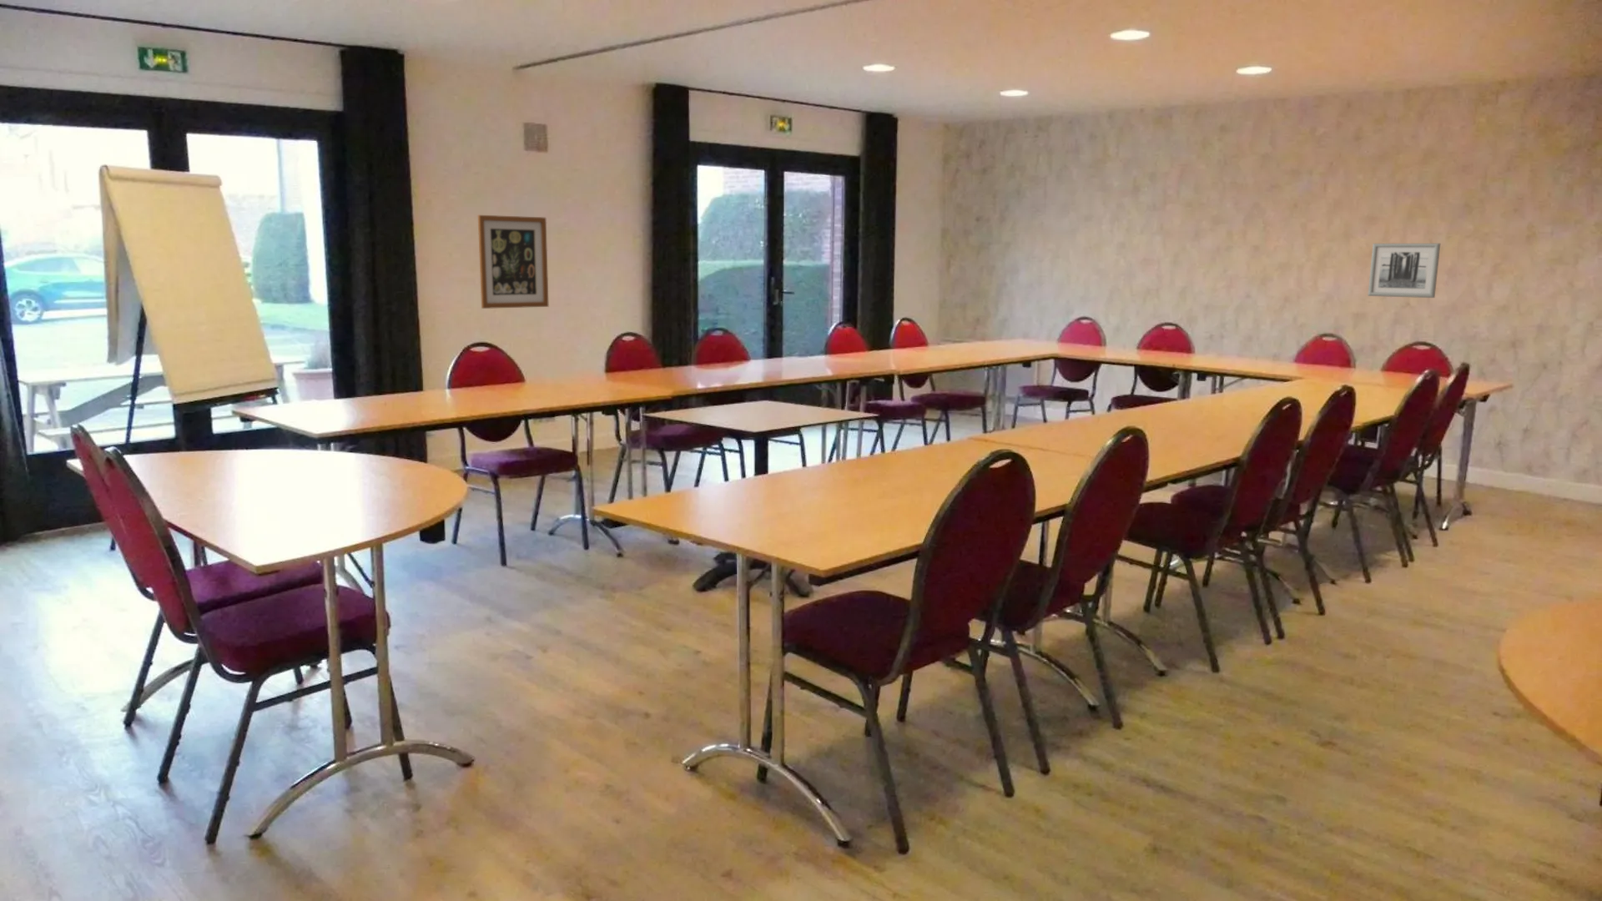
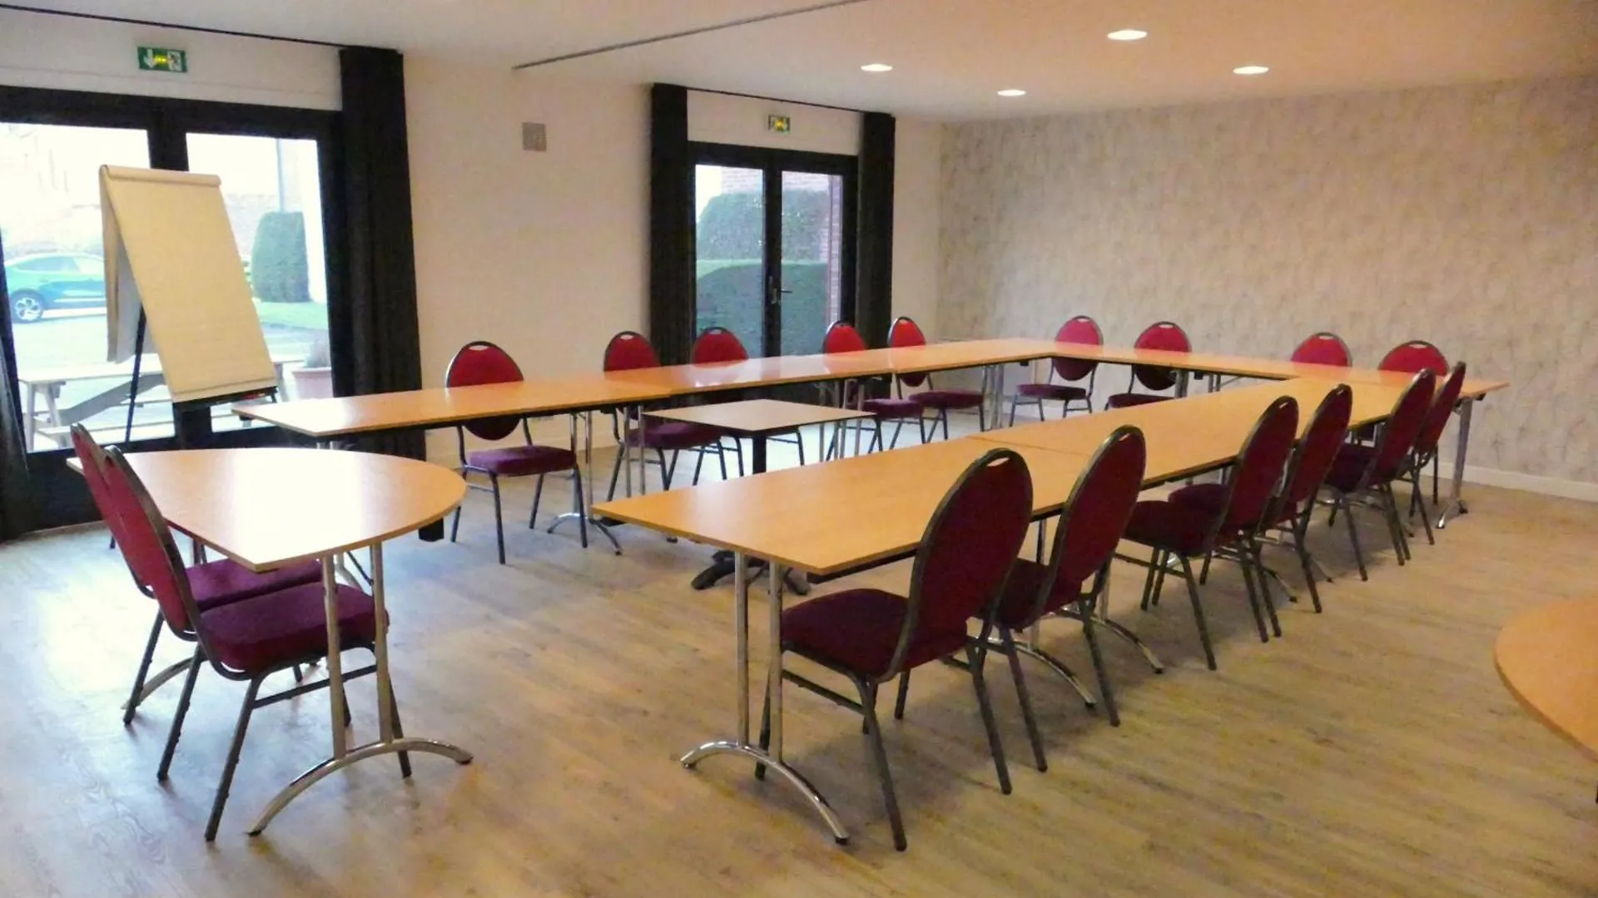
- wall art [1367,243,1441,298]
- wall art [478,215,550,309]
